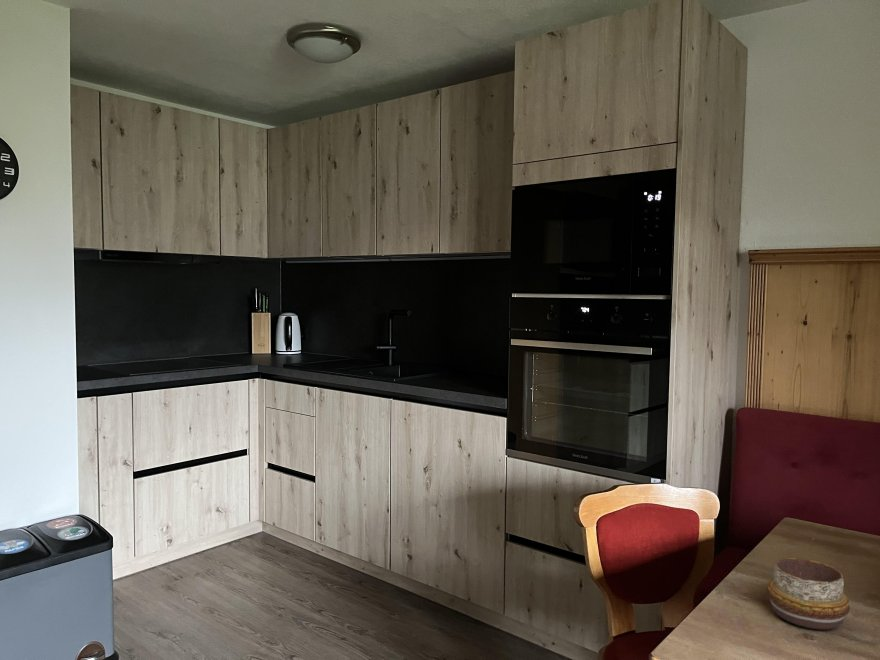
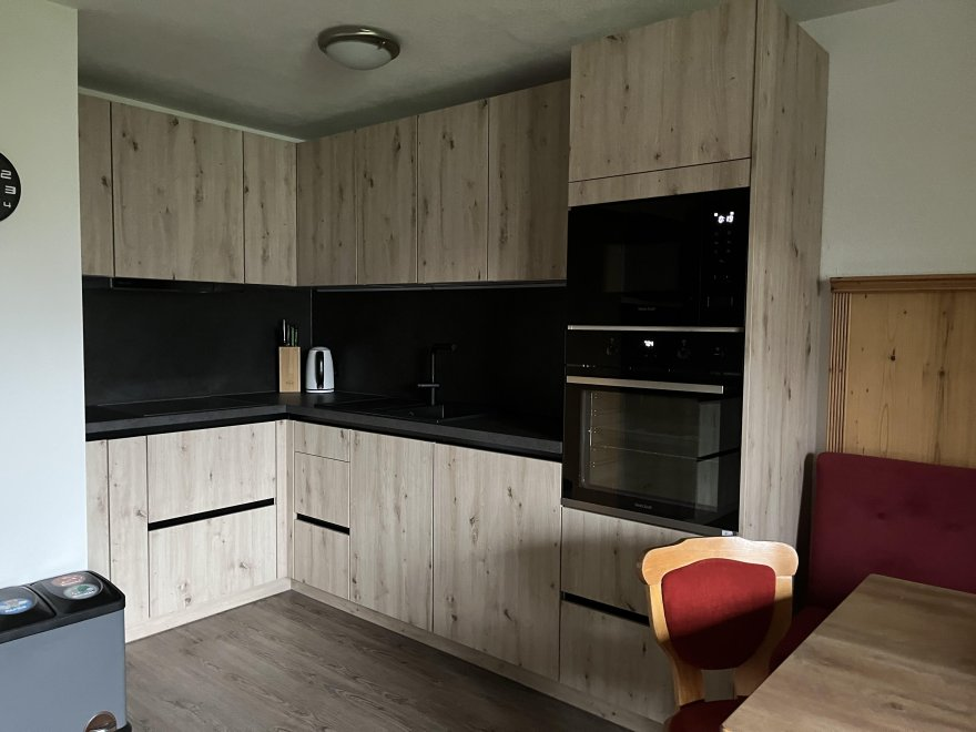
- decorative bowl [766,557,851,630]
